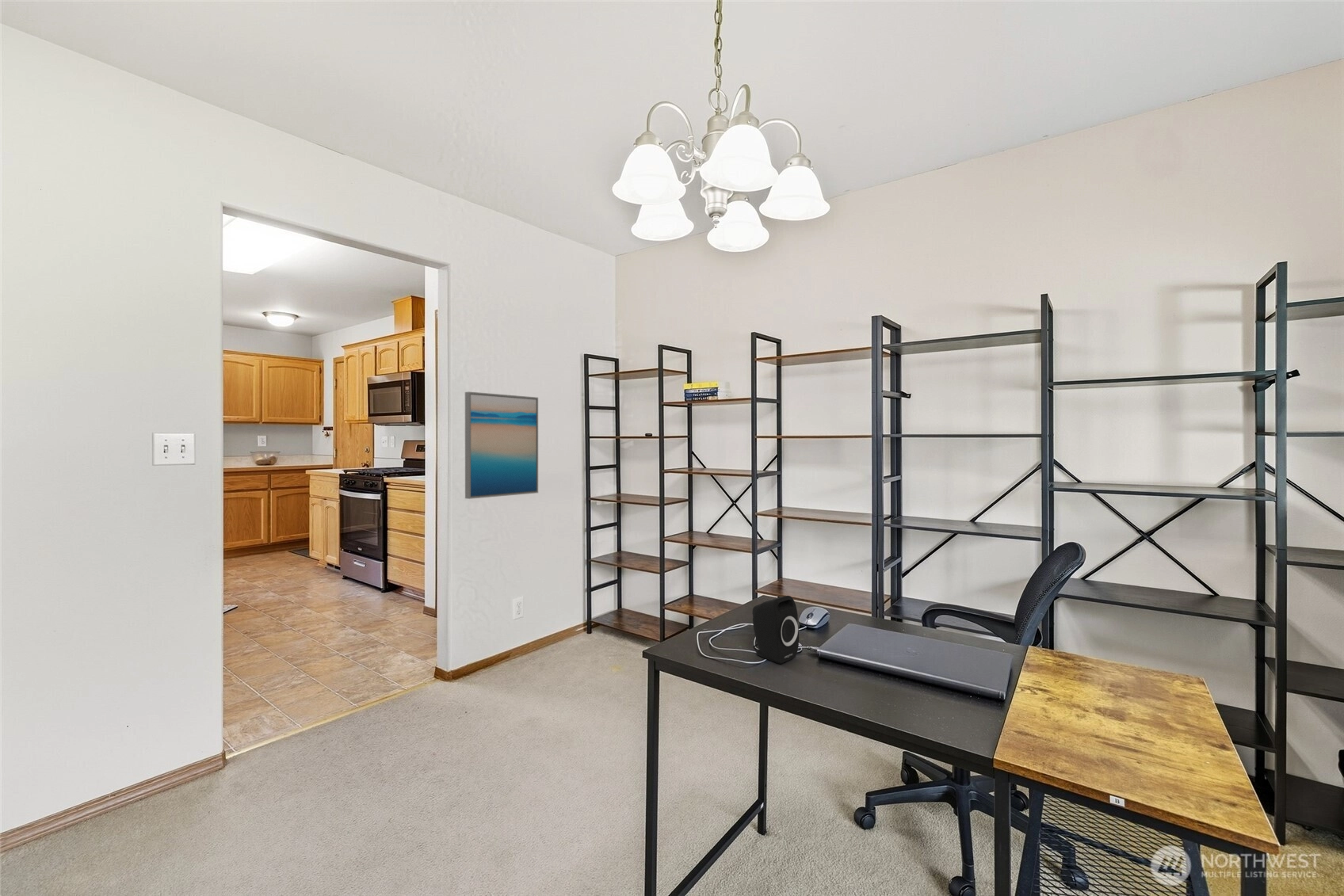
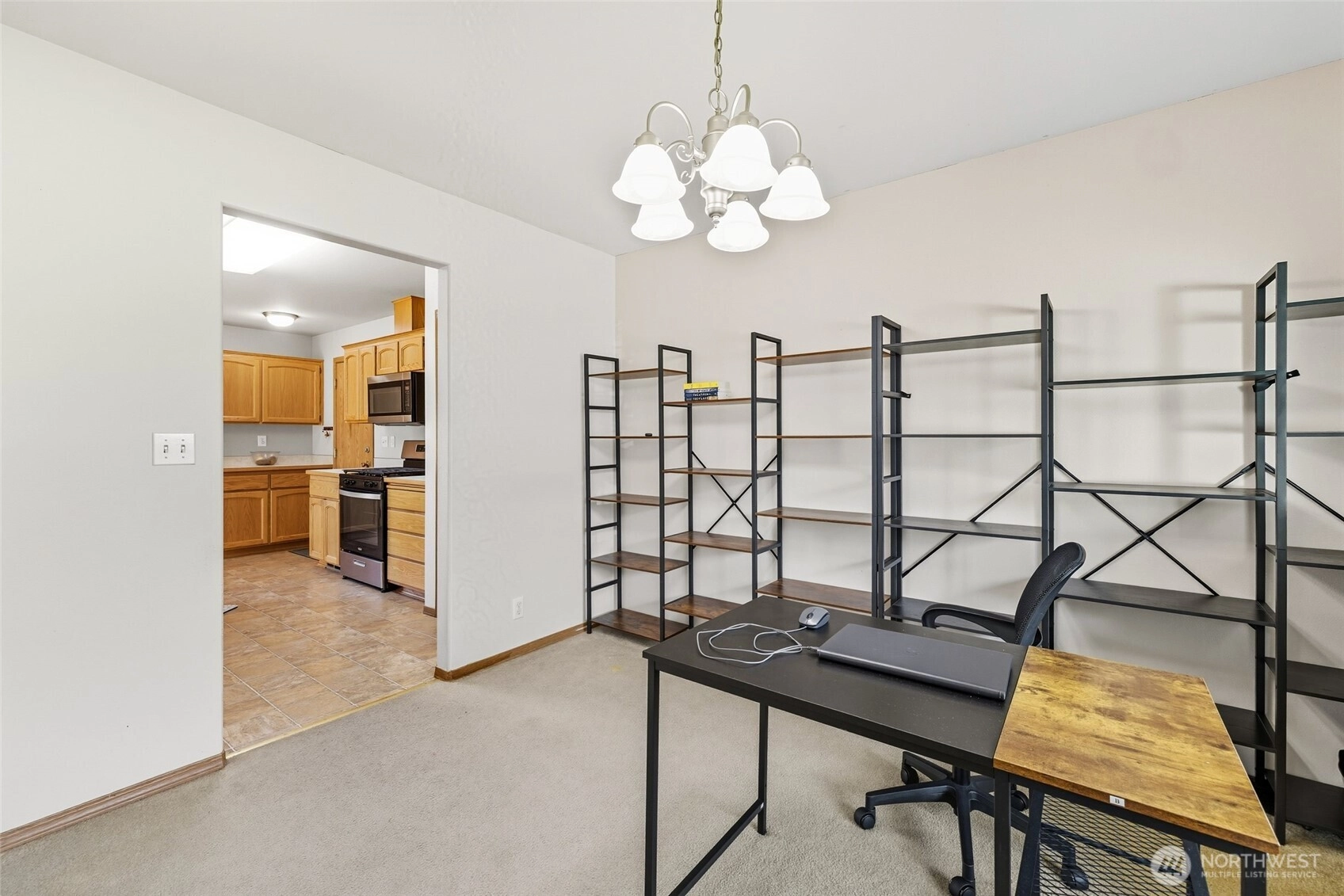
- wall art [464,391,539,500]
- speaker [752,595,800,665]
